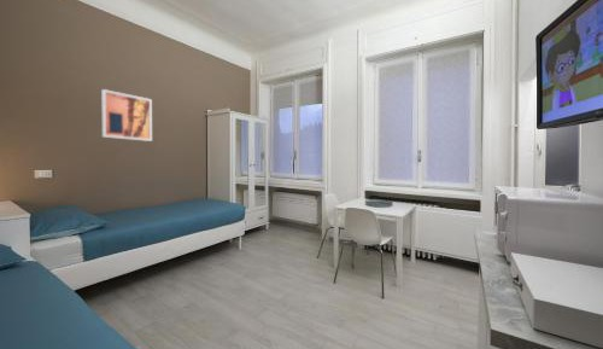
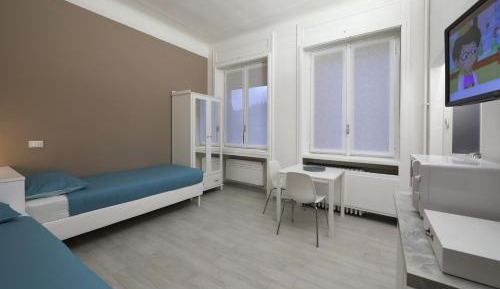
- wall art [100,88,153,142]
